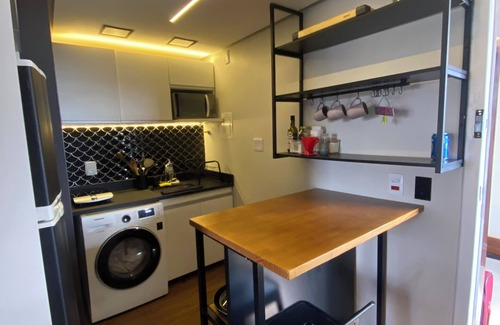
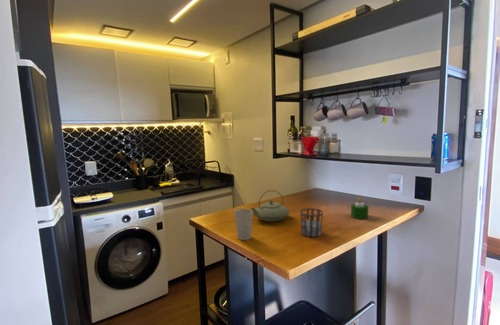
+ teapot [250,189,290,223]
+ cup [233,208,254,241]
+ cup [299,207,324,238]
+ candle [350,196,369,220]
